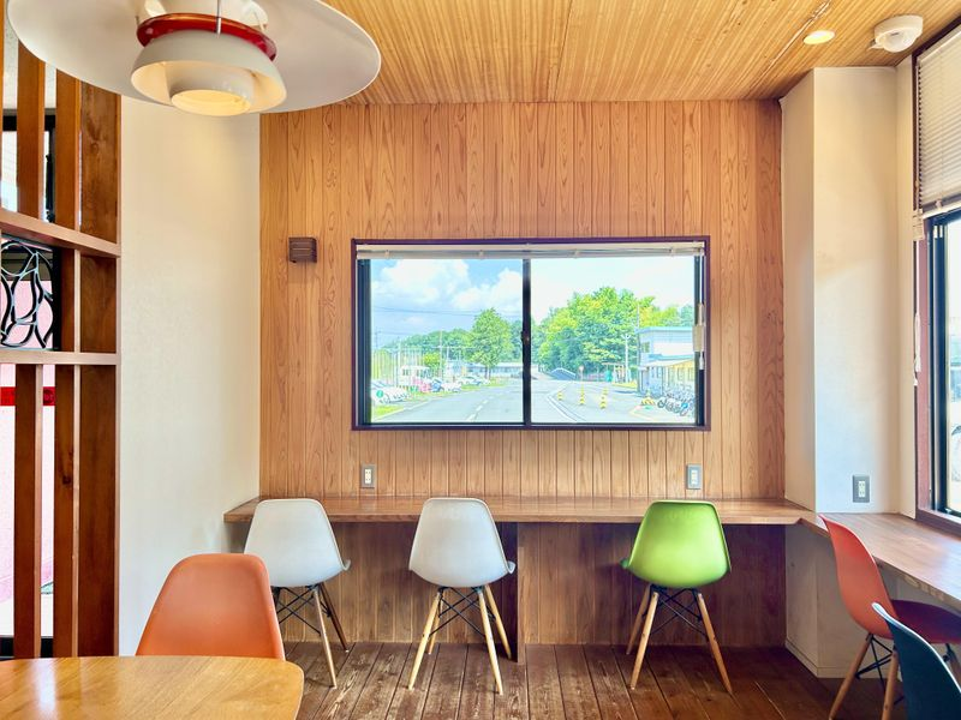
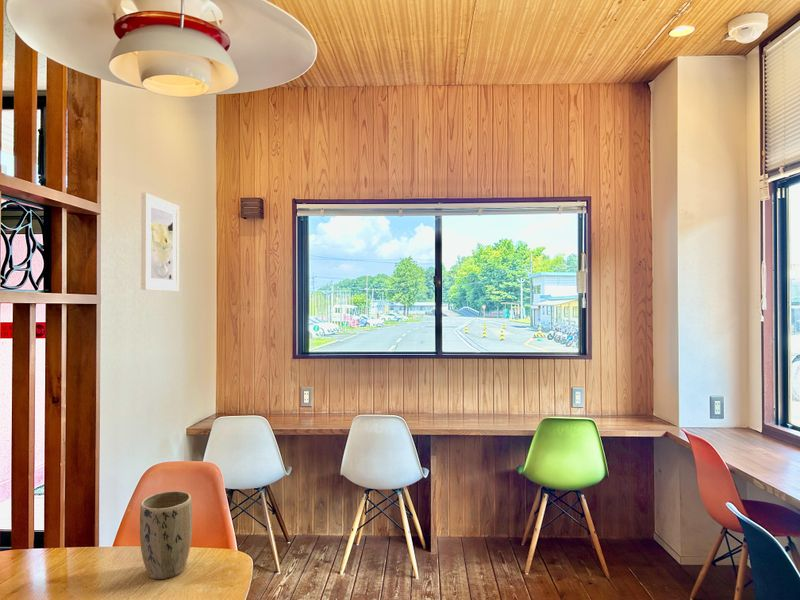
+ plant pot [139,490,193,580]
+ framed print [140,192,180,292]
